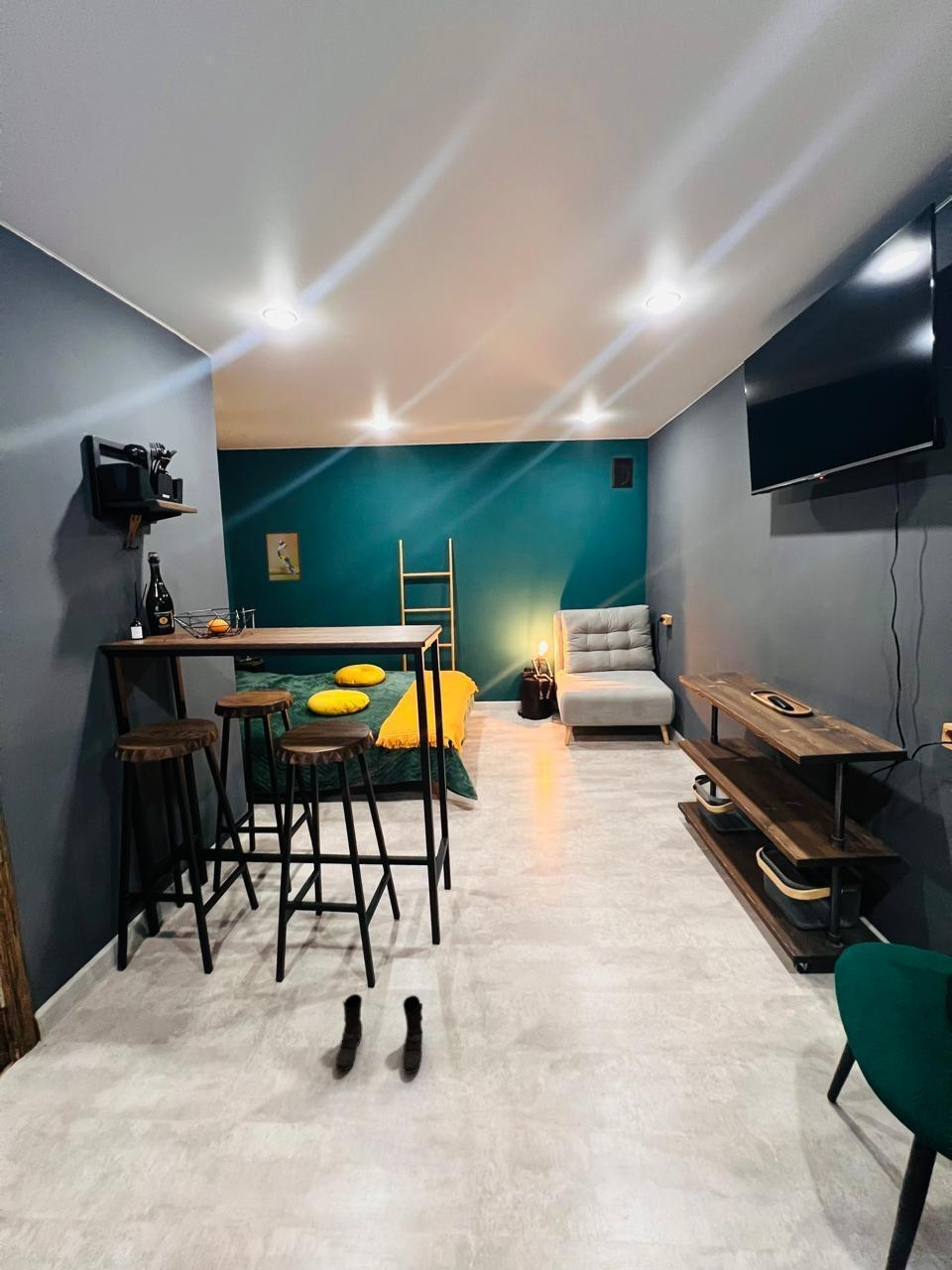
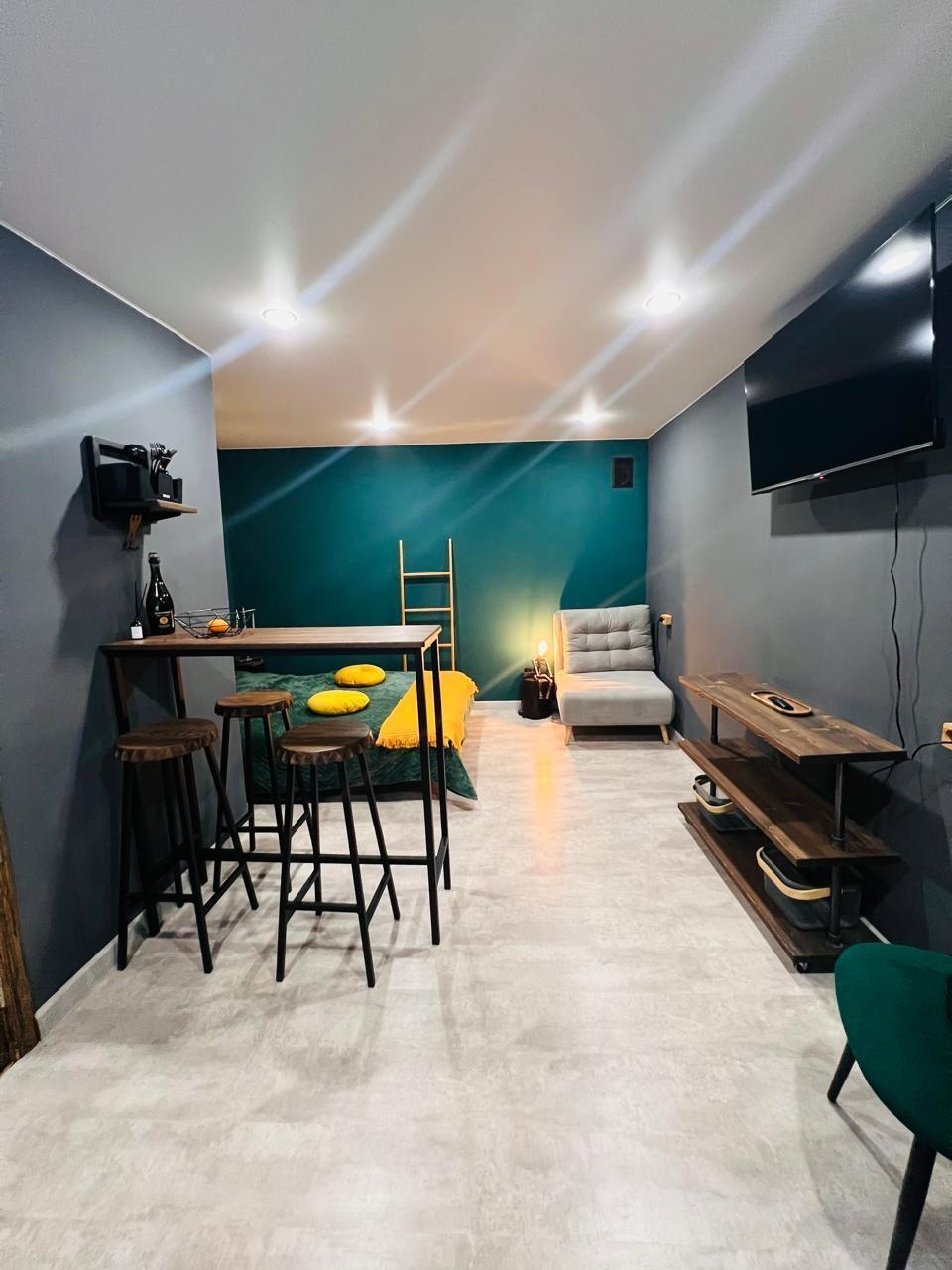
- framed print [264,531,302,582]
- boots [335,993,424,1075]
